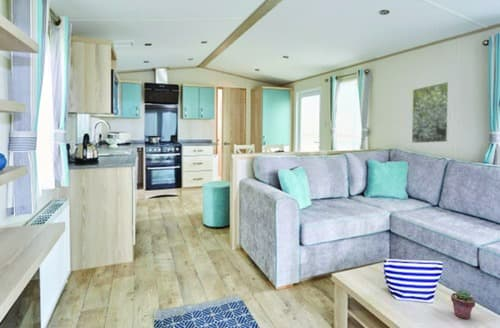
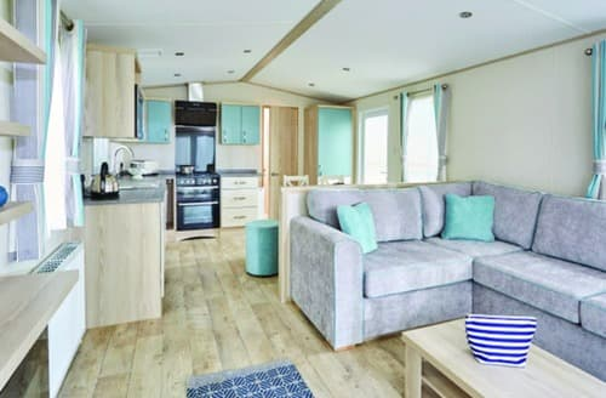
- potted succulent [450,289,476,320]
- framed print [411,81,451,144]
